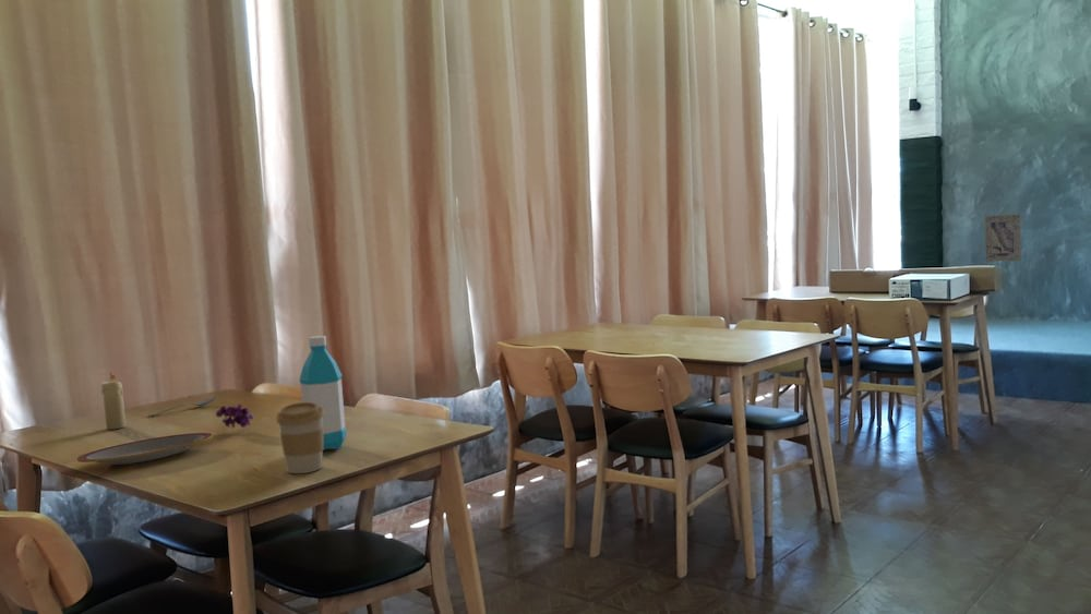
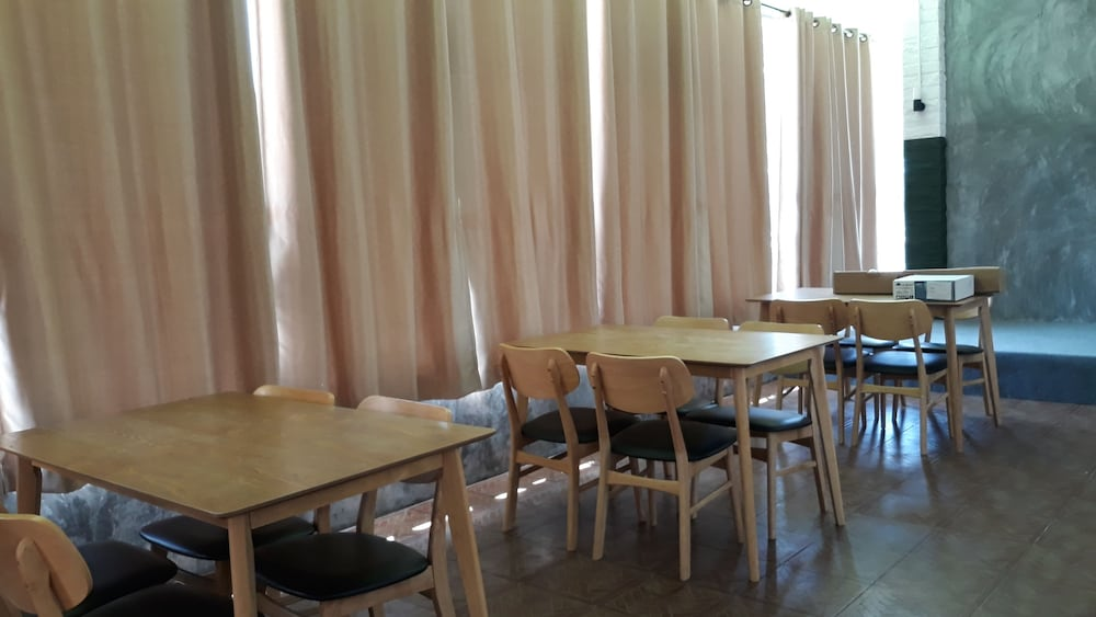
- water bottle [298,335,348,452]
- wall art [984,214,1022,262]
- spoon [147,396,218,418]
- candle [100,371,127,431]
- coffee cup [275,401,324,474]
- plate [76,432,214,466]
- flower [215,402,255,430]
